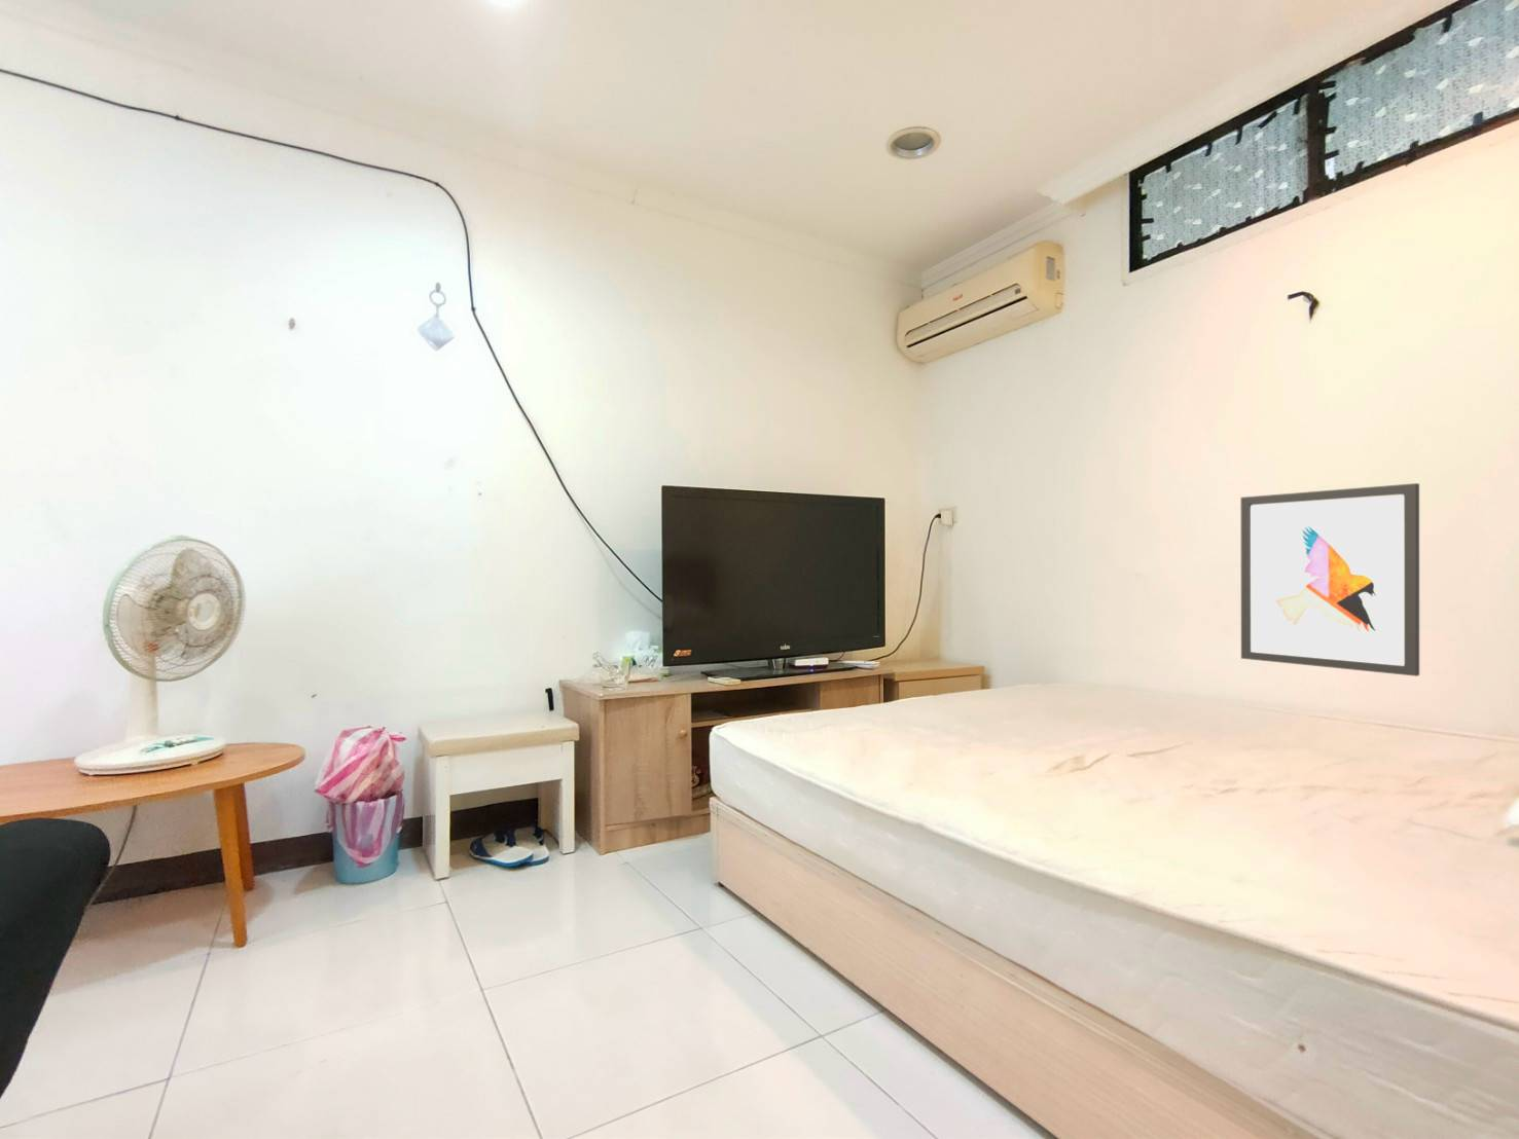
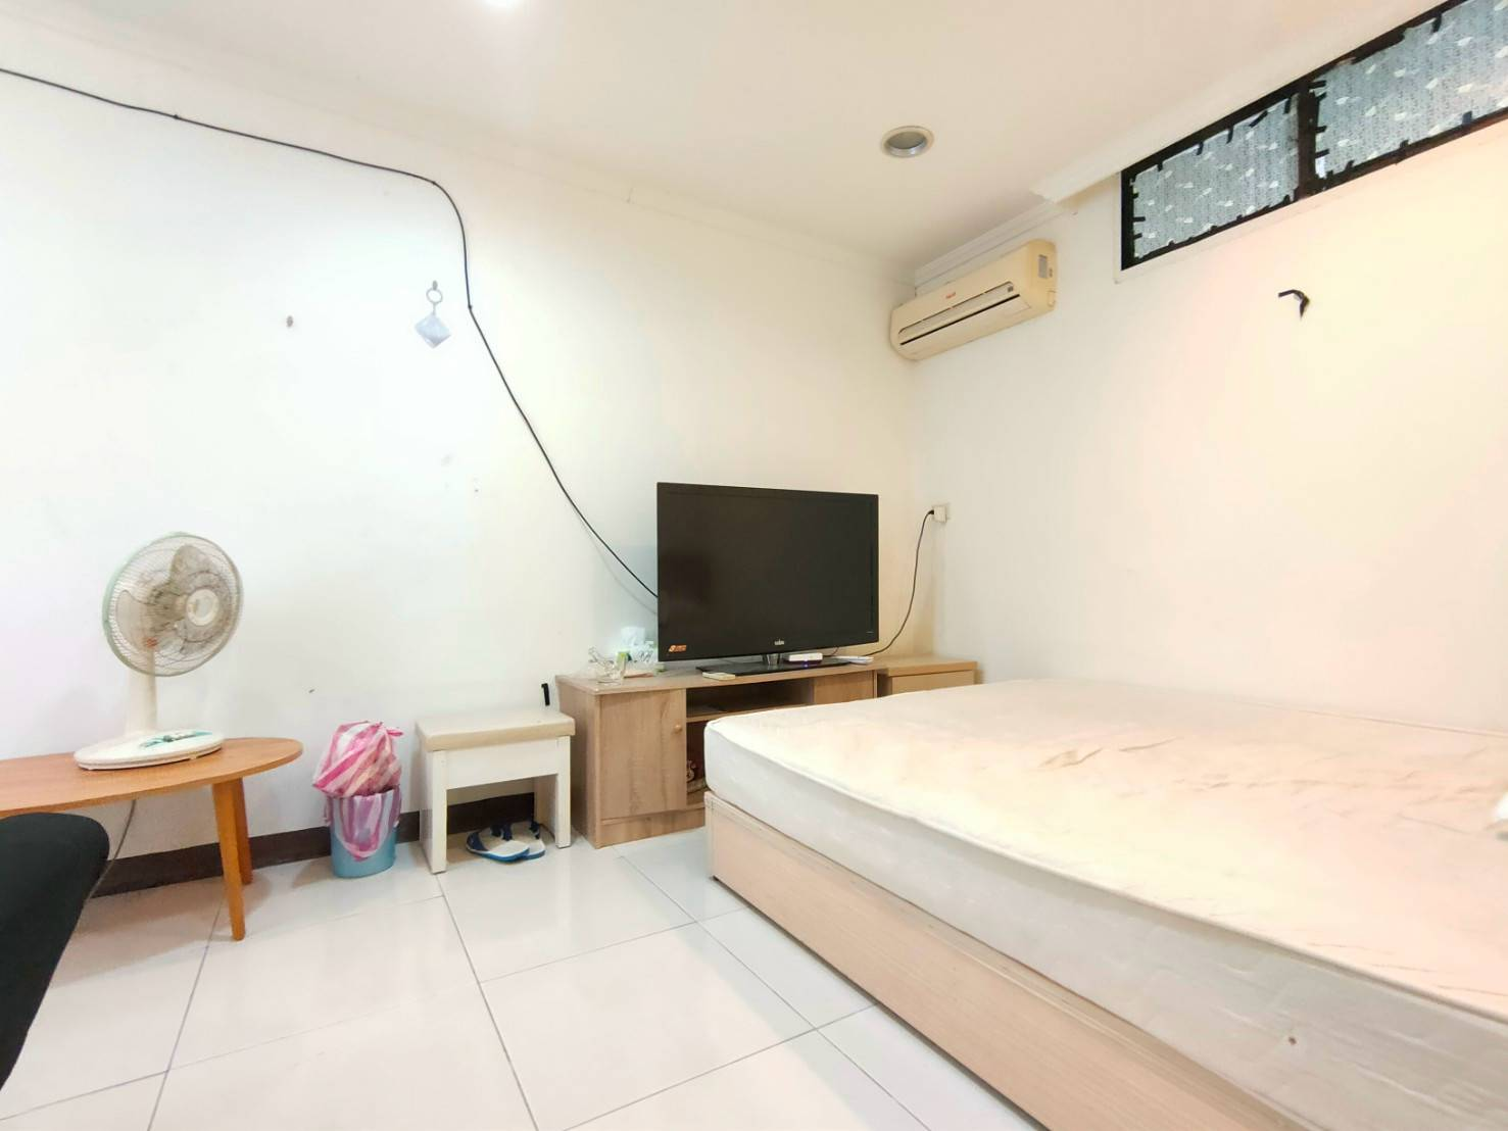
- wall art [1240,482,1421,677]
